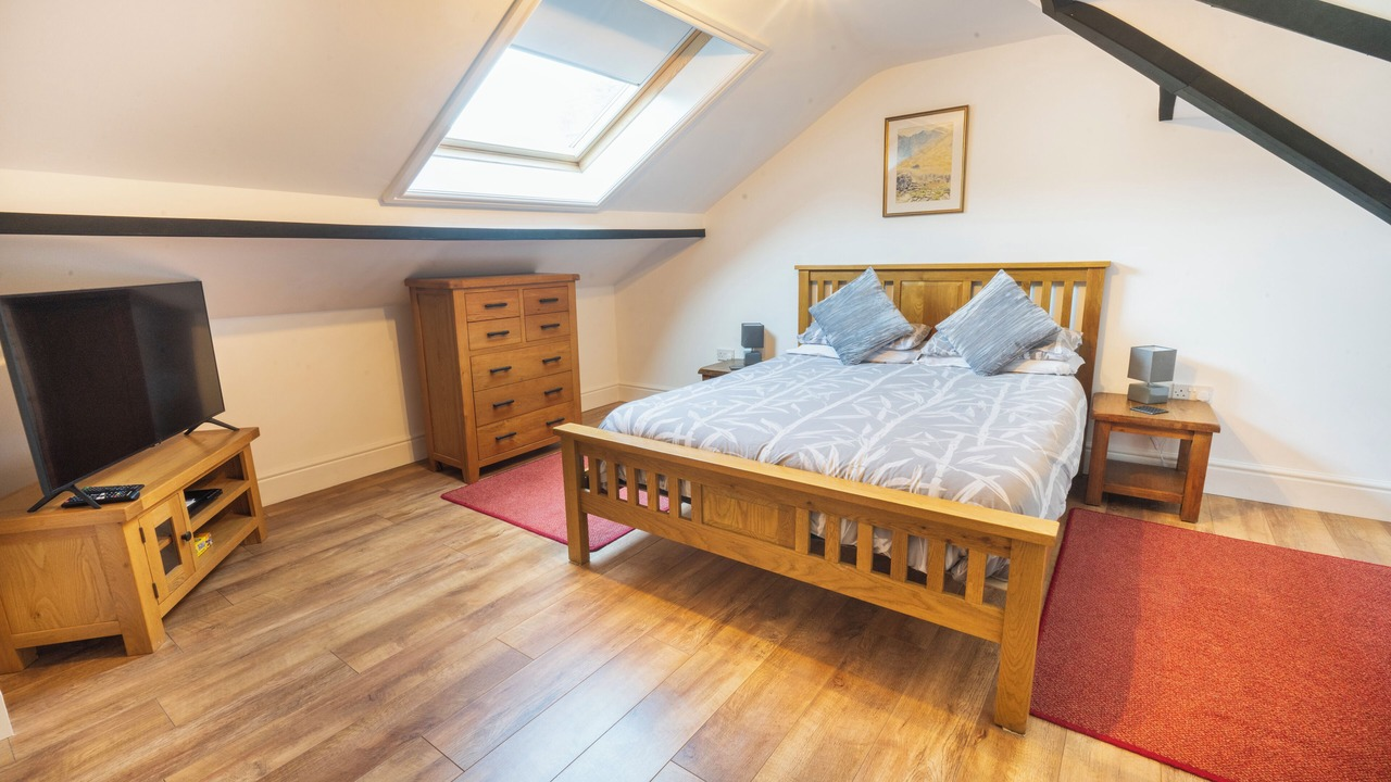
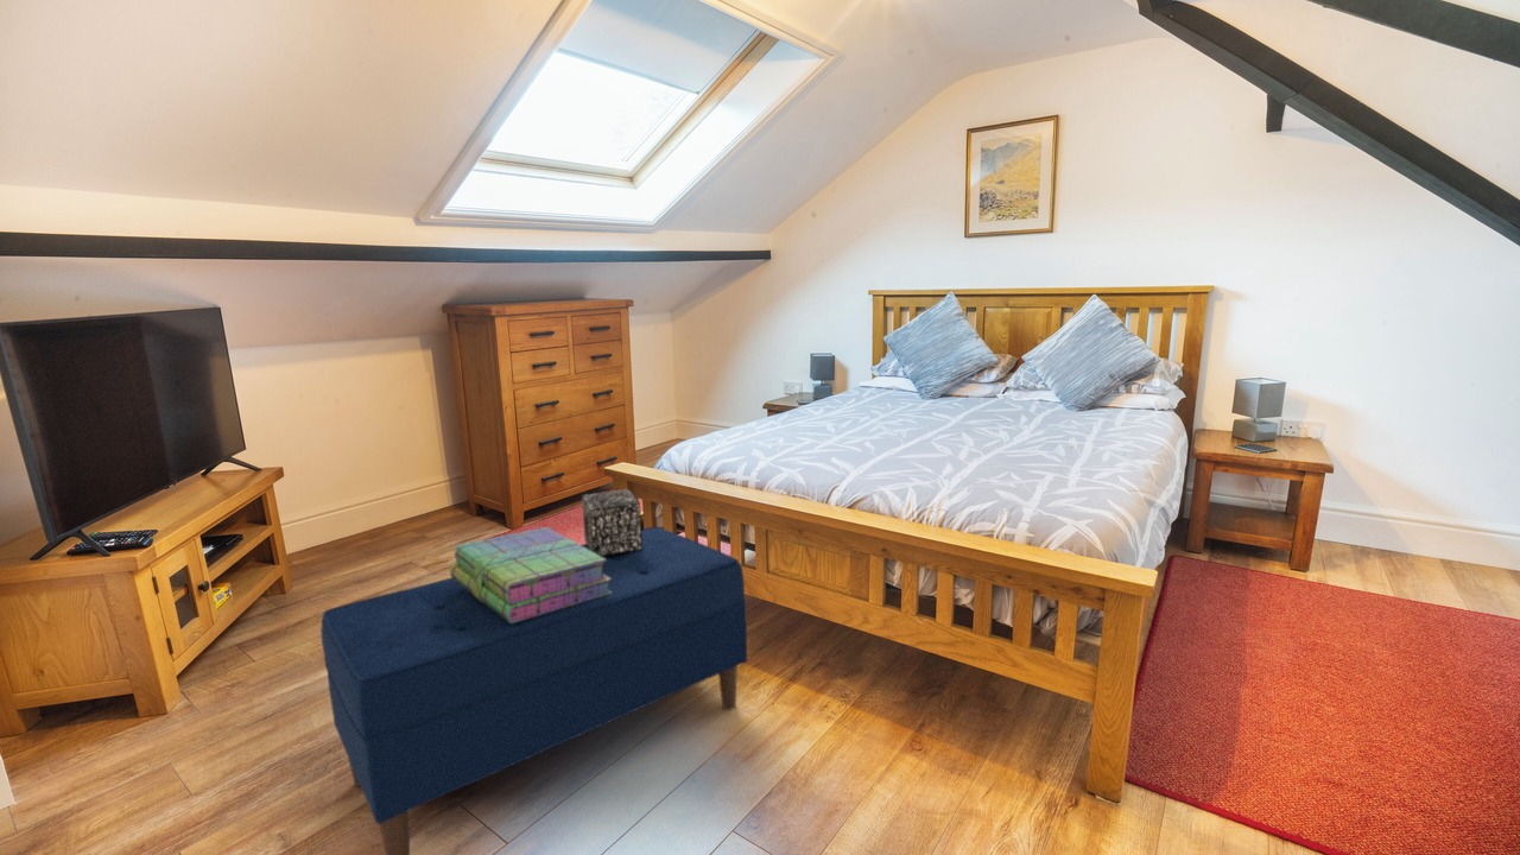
+ decorative box [581,488,642,556]
+ stack of books [449,526,612,623]
+ bench [319,525,748,855]
